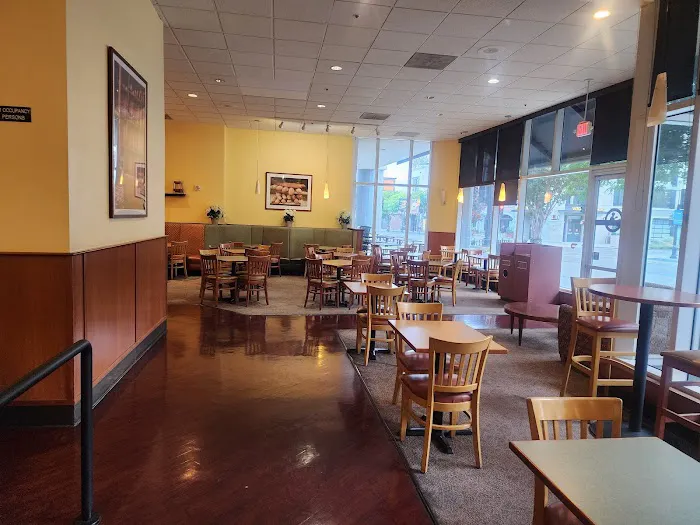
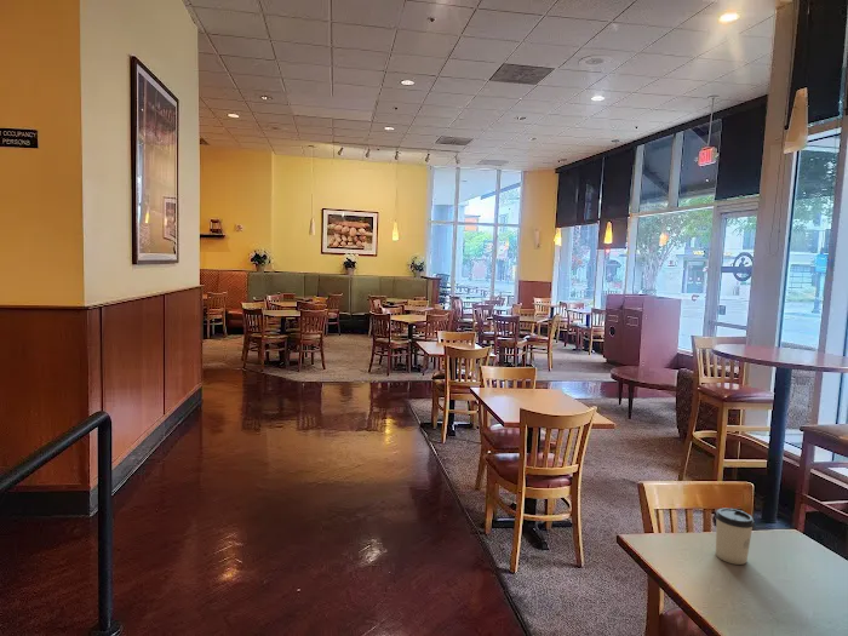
+ cup [715,508,756,566]
